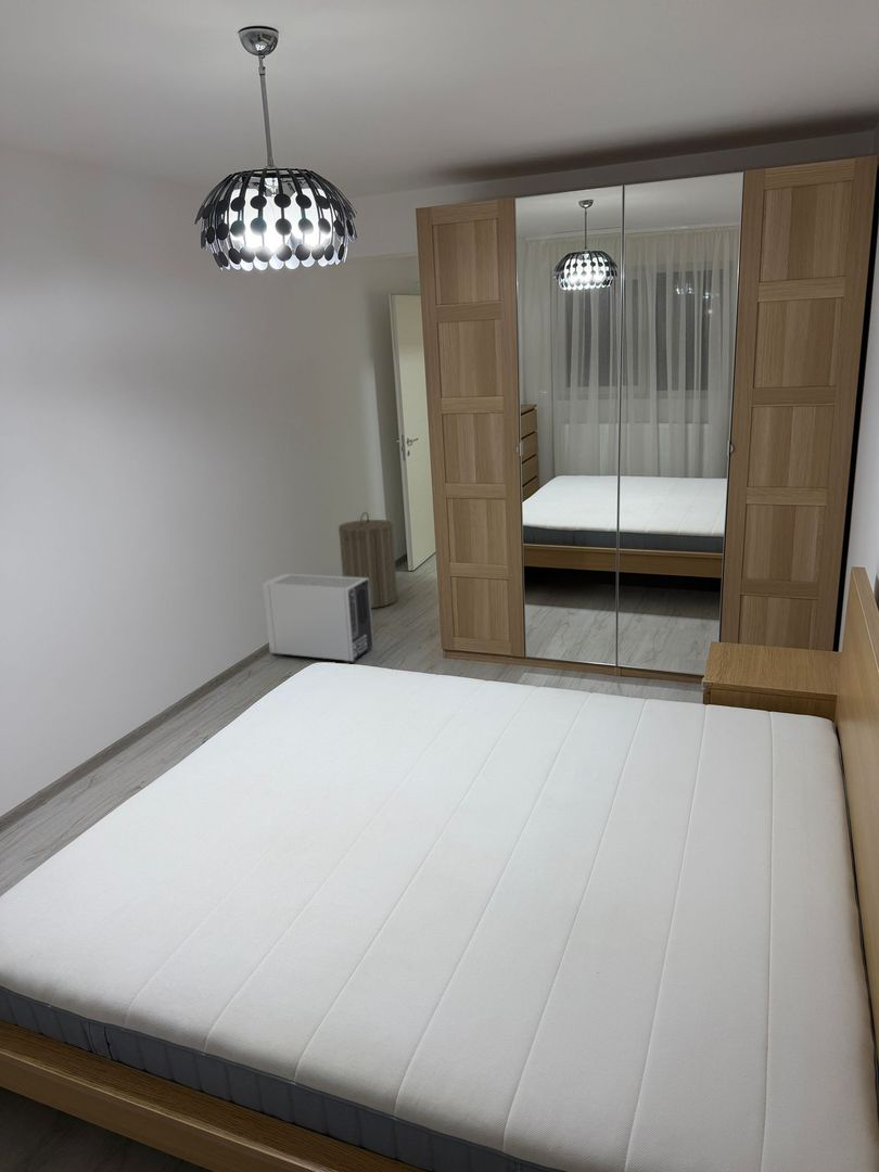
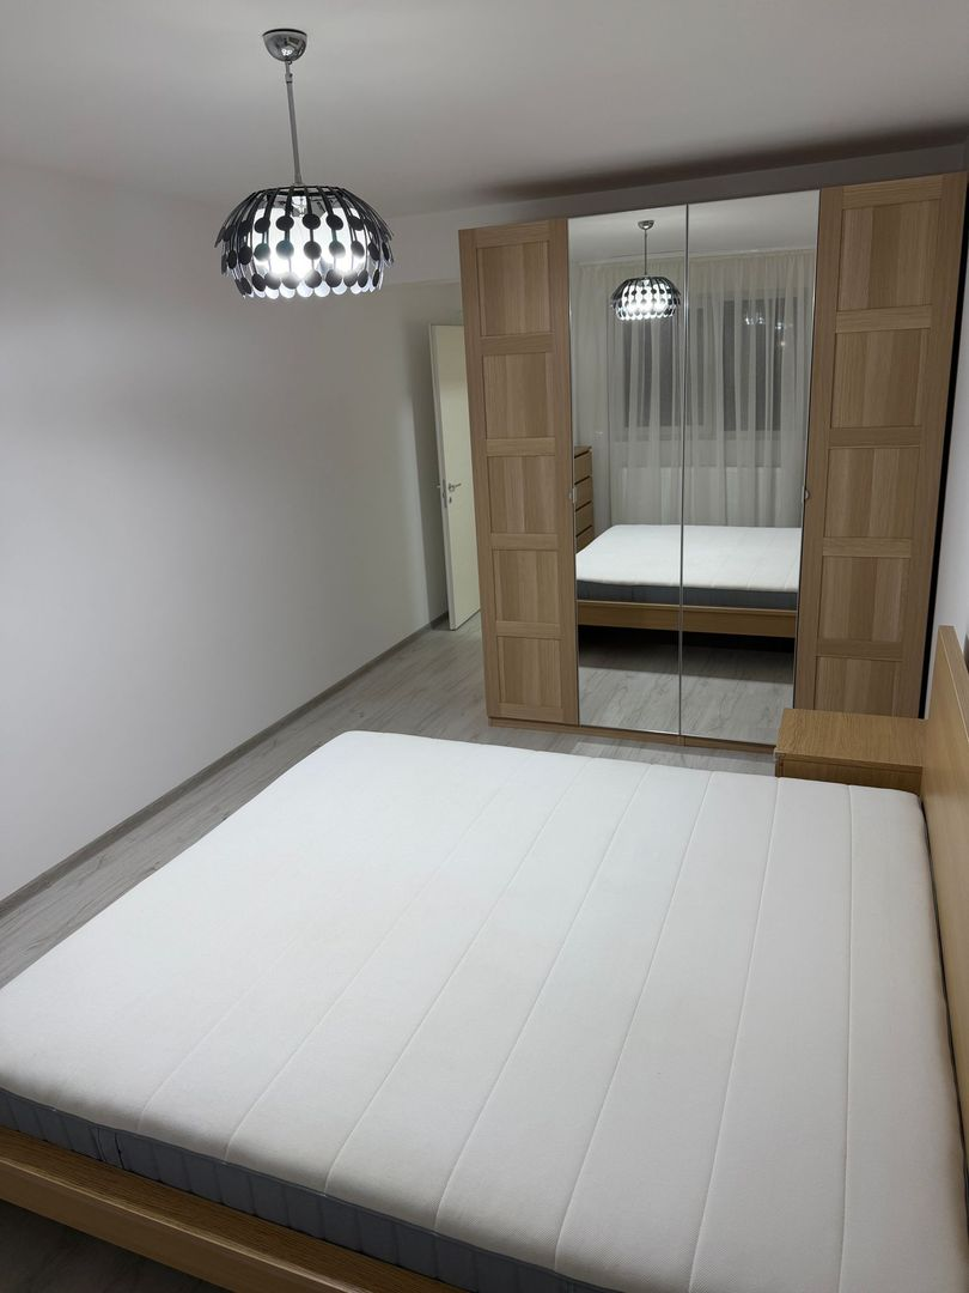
- laundry hamper [337,511,398,609]
- air purifier [262,573,374,664]
